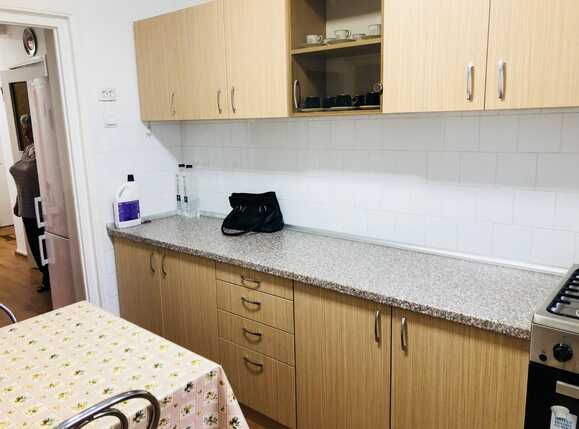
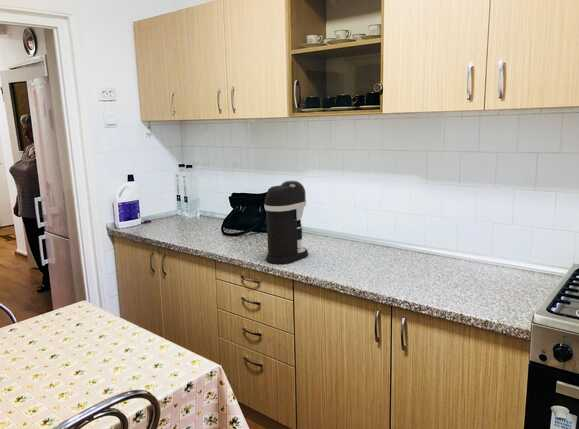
+ coffee maker [264,180,309,265]
